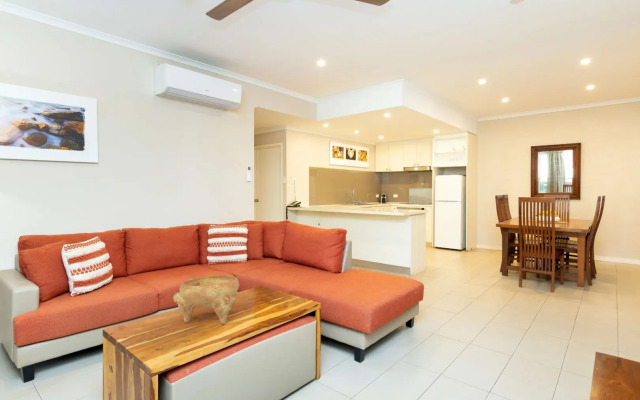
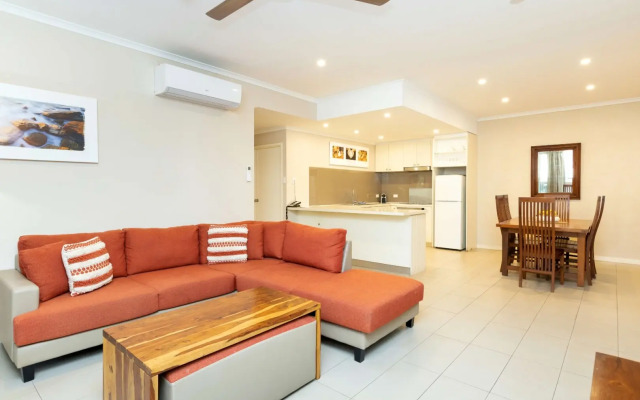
- decorative bowl [172,274,240,325]
